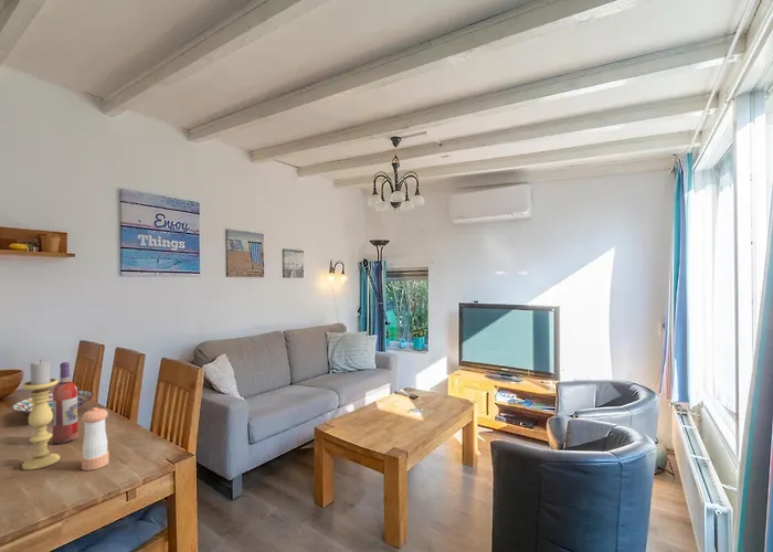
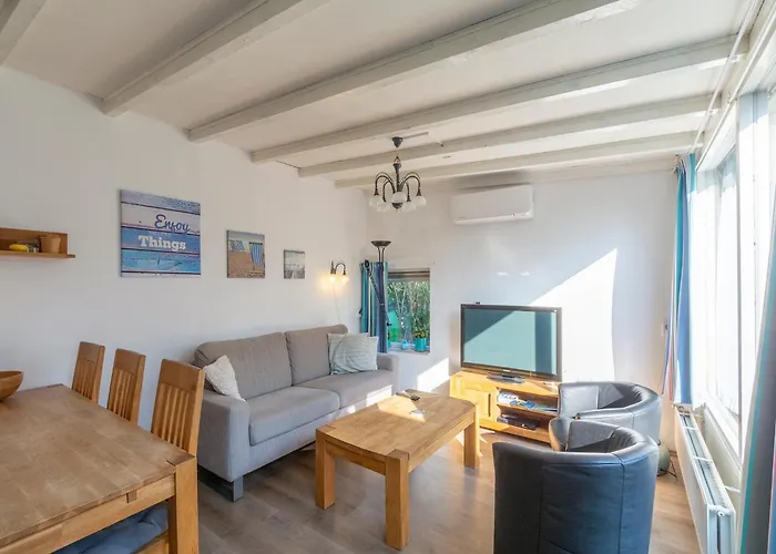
- decorative bowl [11,390,94,421]
- pepper shaker [81,406,110,471]
- candle holder [21,359,61,471]
- wine bottle [52,361,80,445]
